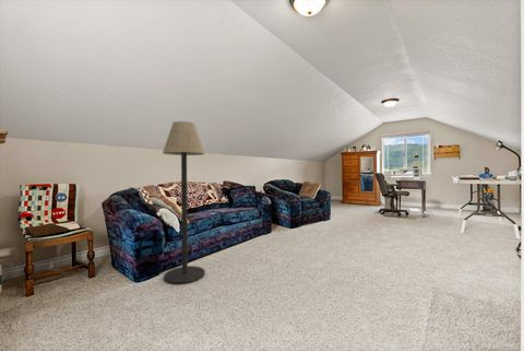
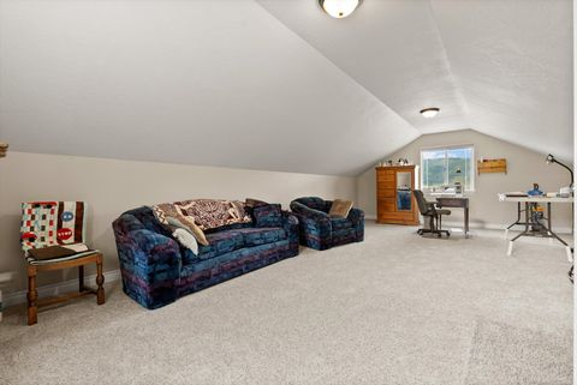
- floor lamp [162,120,206,285]
